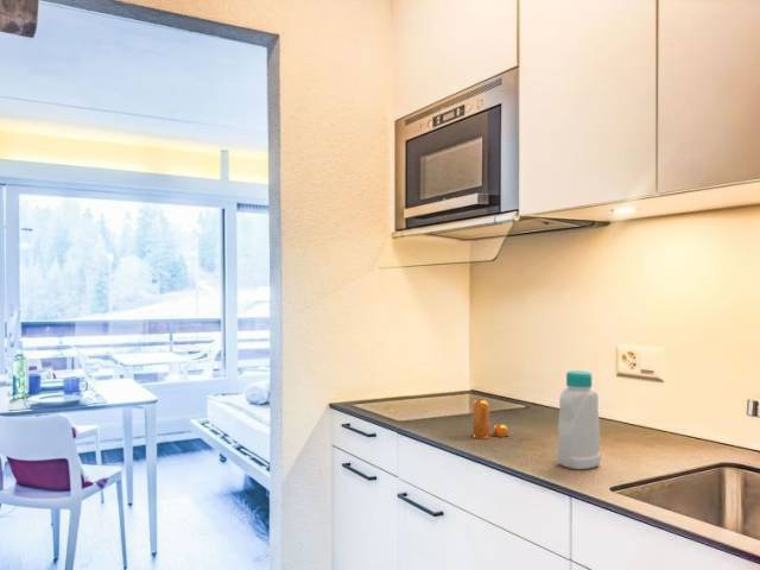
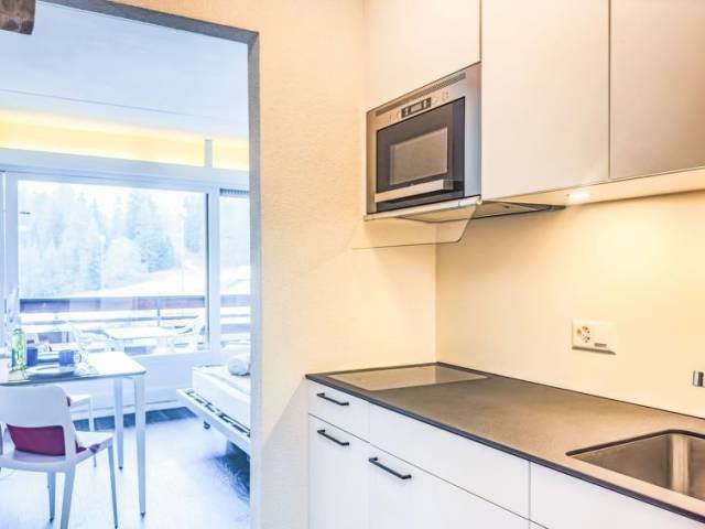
- bottle [556,369,602,470]
- pepper shaker [471,397,509,439]
